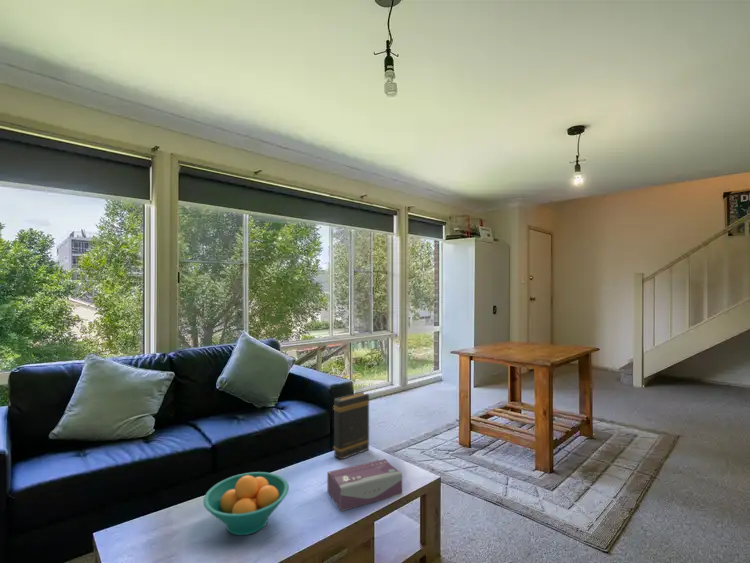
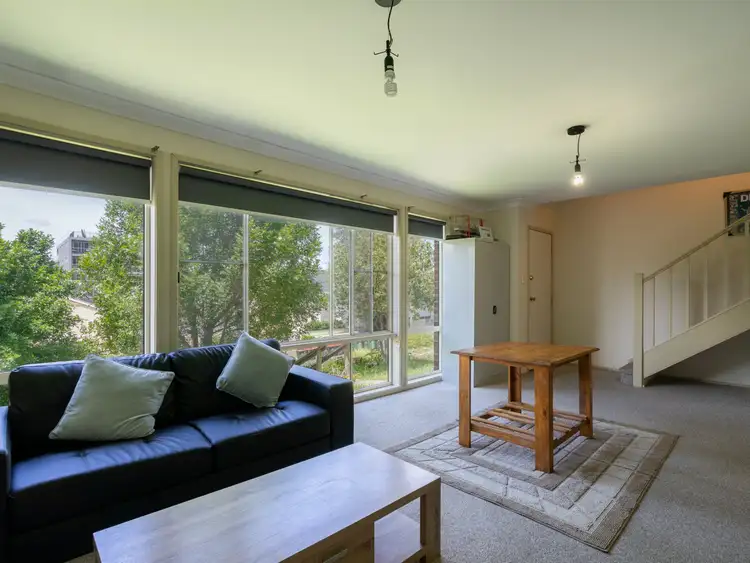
- fruit bowl [202,471,290,536]
- tissue box [326,458,403,512]
- book [332,391,370,461]
